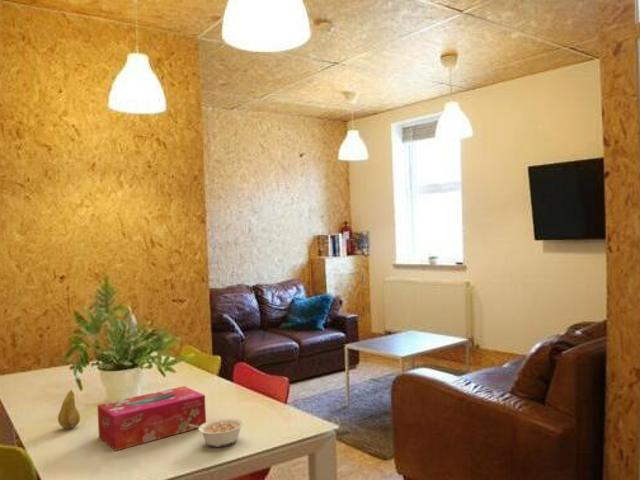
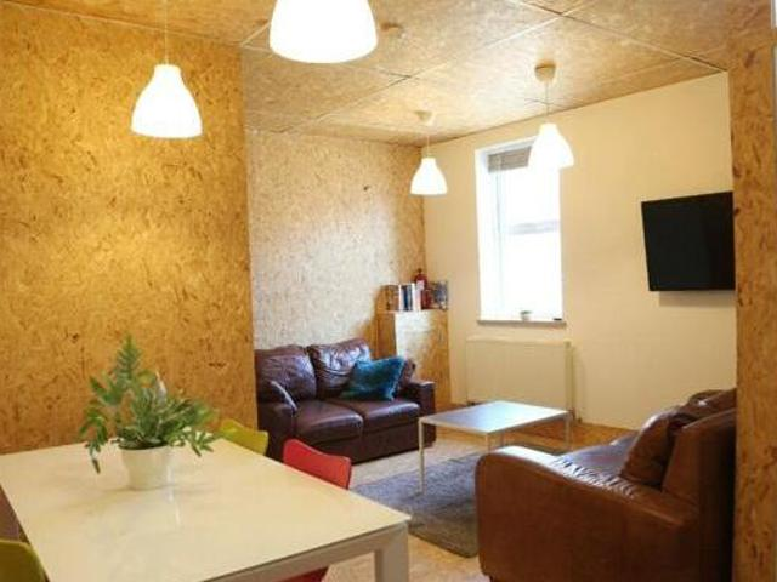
- legume [189,417,245,448]
- tissue box [96,385,207,452]
- fruit [57,389,81,429]
